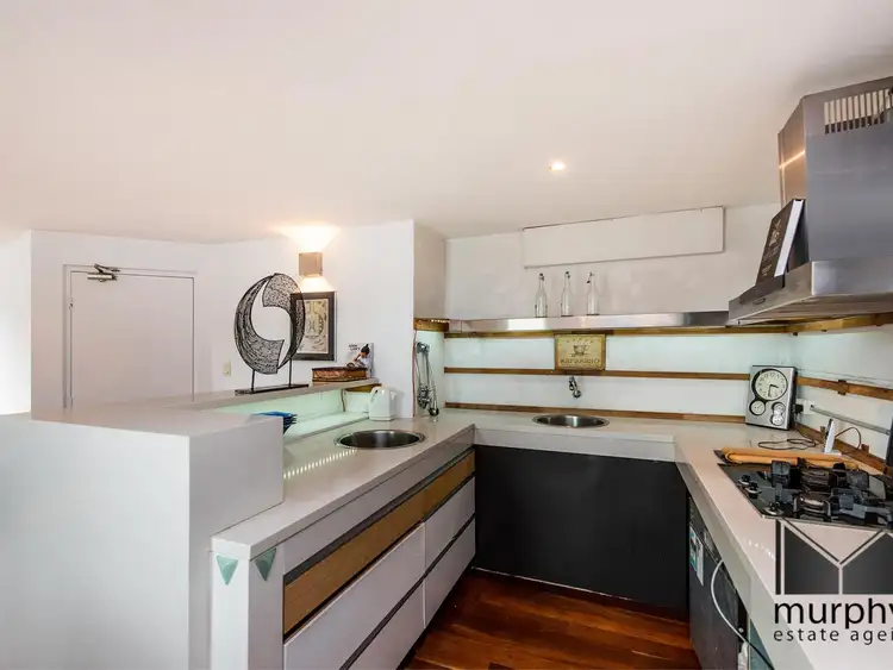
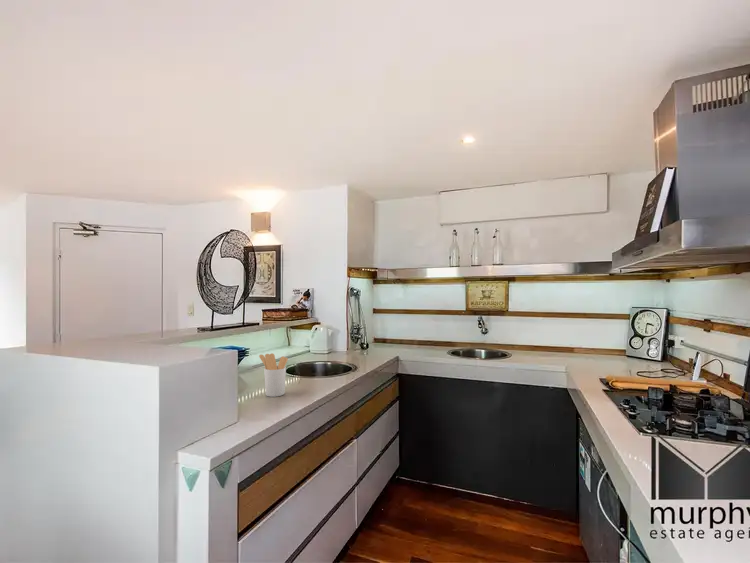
+ utensil holder [258,352,289,398]
